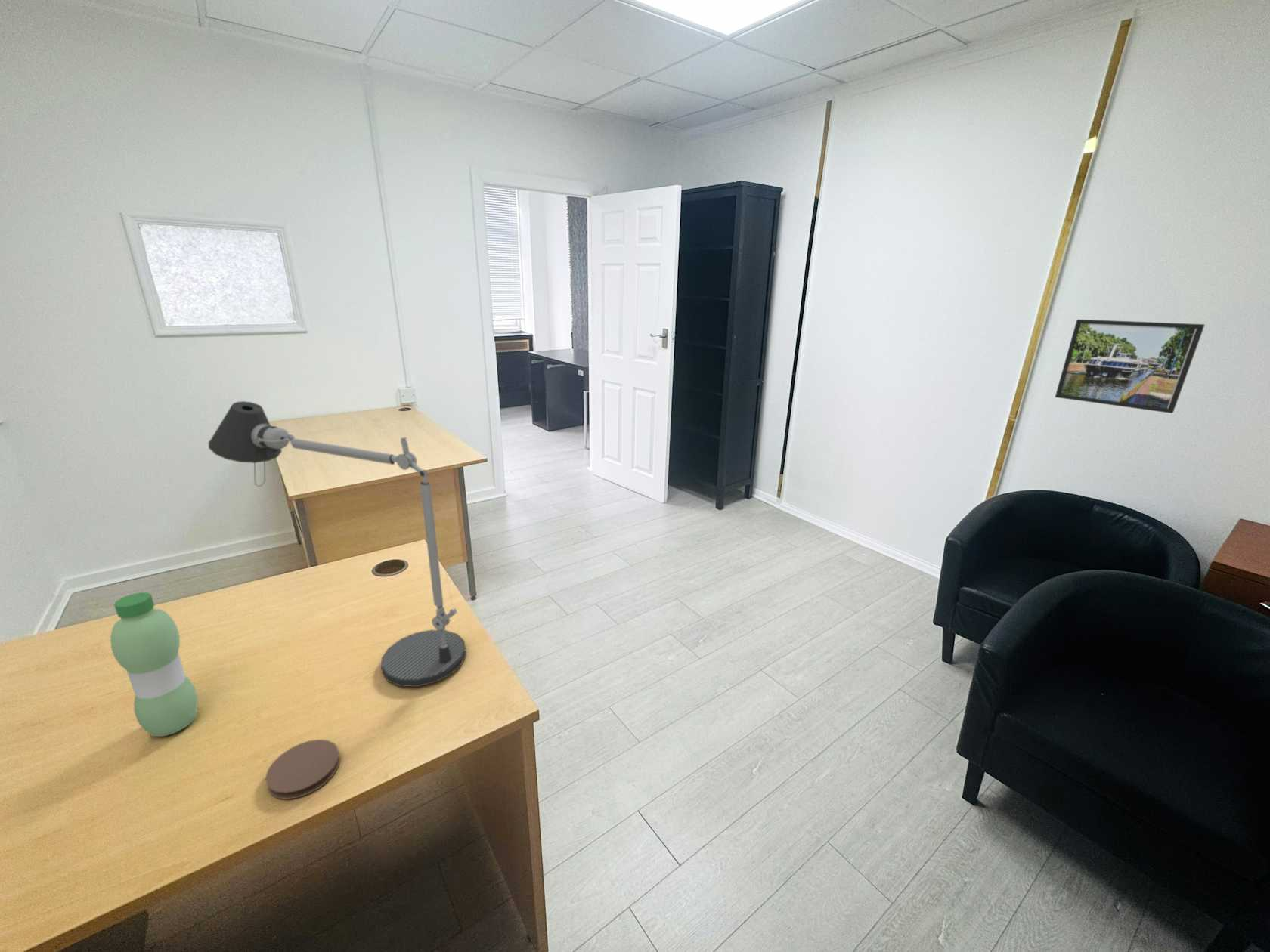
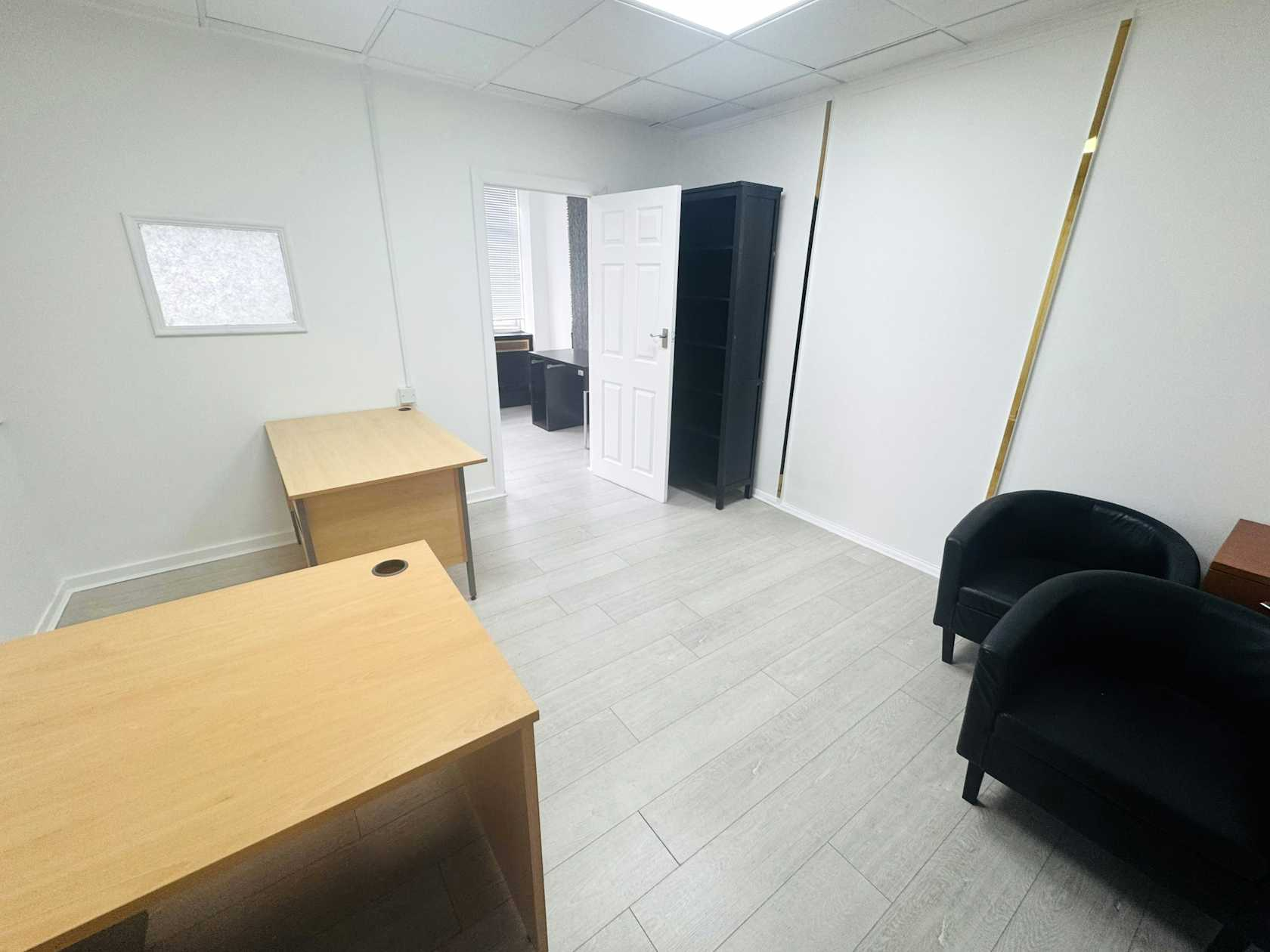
- desk lamp [208,400,467,688]
- coaster [265,739,341,800]
- water bottle [110,592,199,737]
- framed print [1055,319,1206,414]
